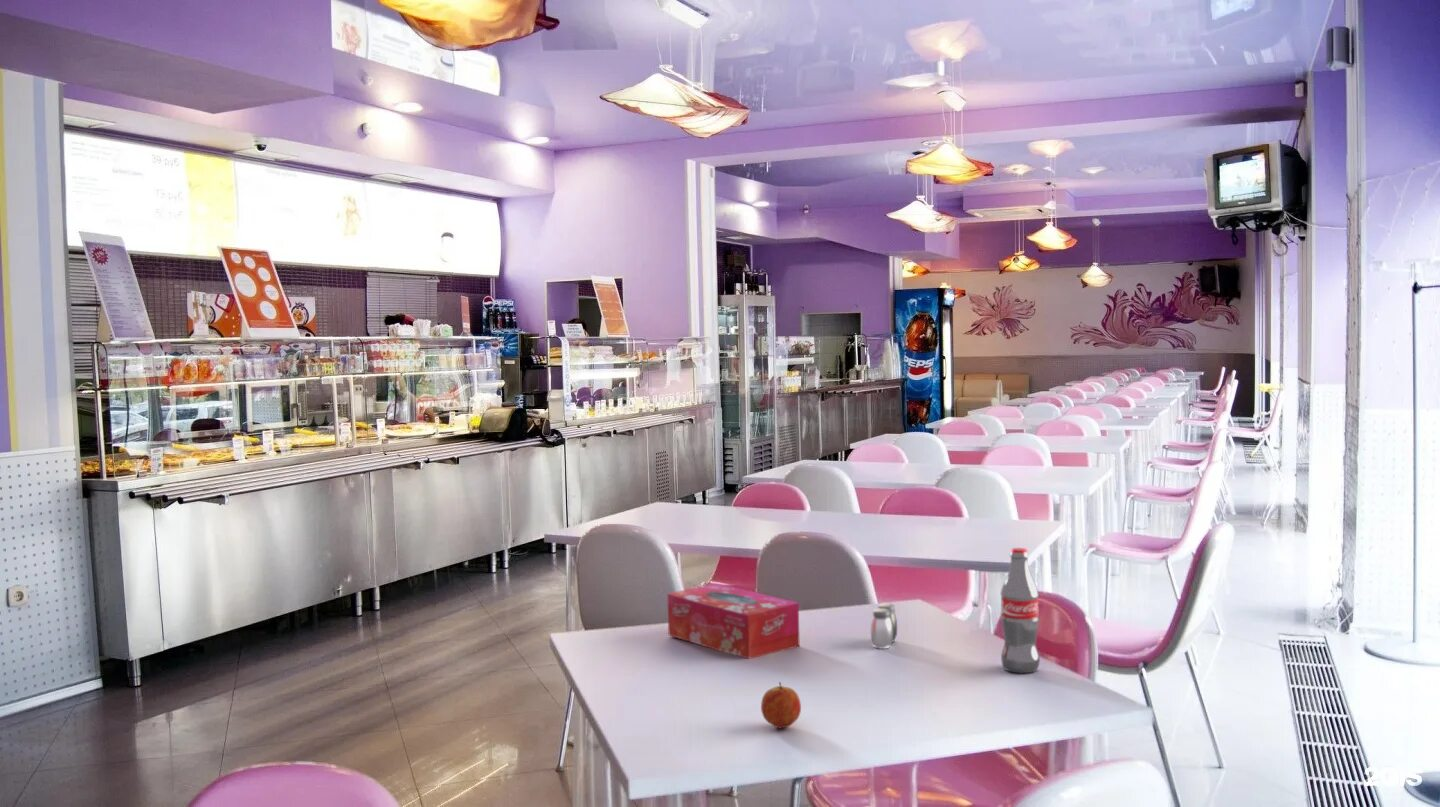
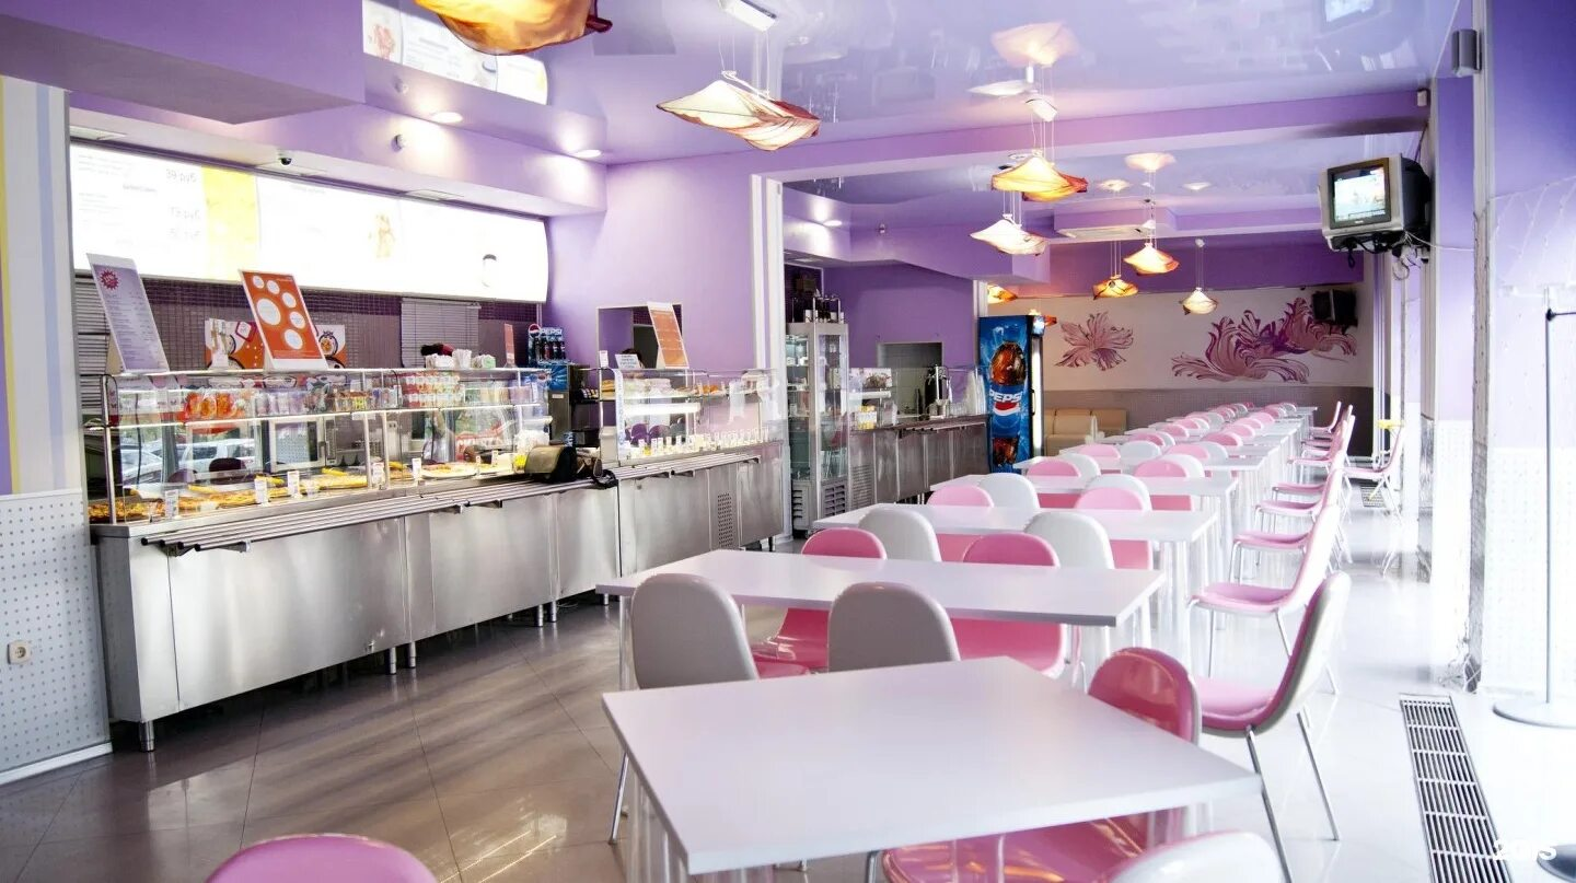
- tissue box [666,582,801,660]
- fruit [760,681,802,729]
- soda bottle [1000,547,1041,674]
- salt and pepper shaker [870,602,898,650]
